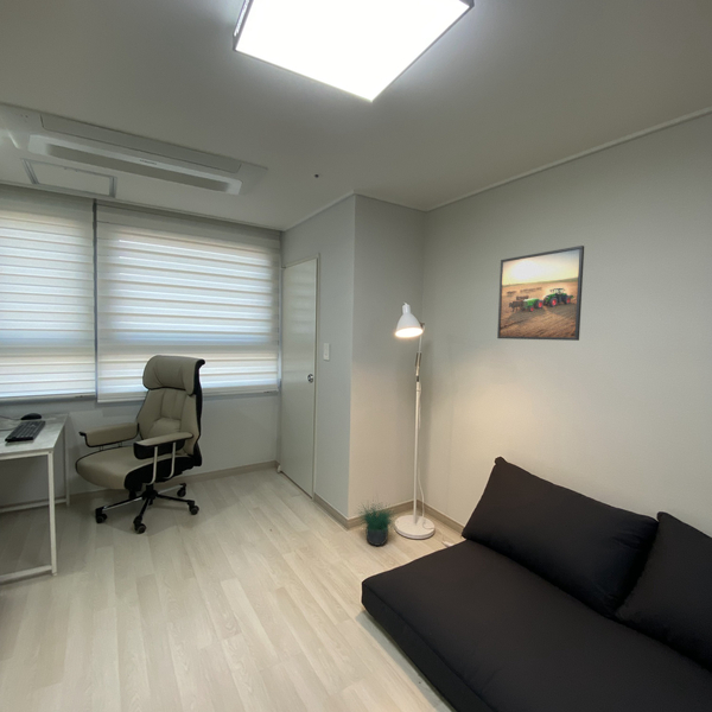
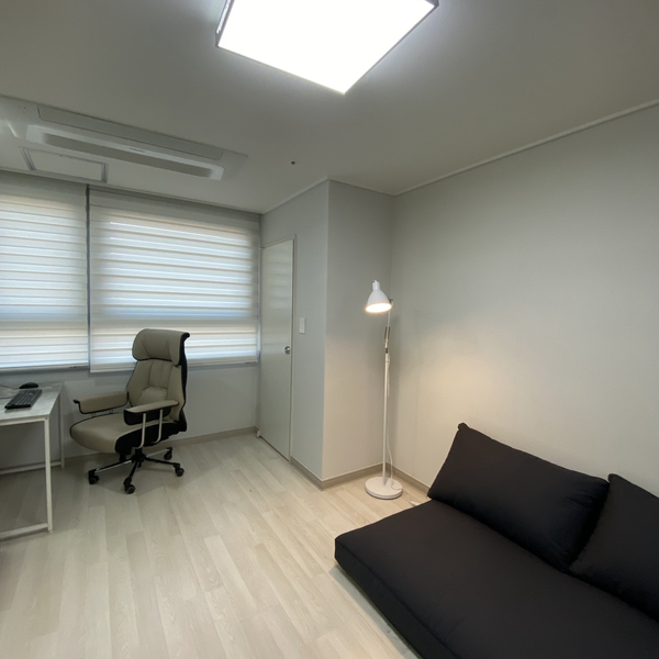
- potted plant [354,491,400,547]
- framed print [496,244,585,342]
